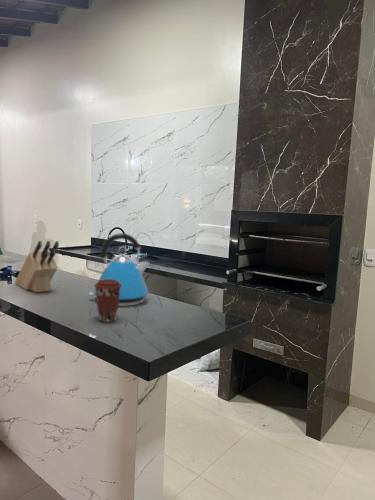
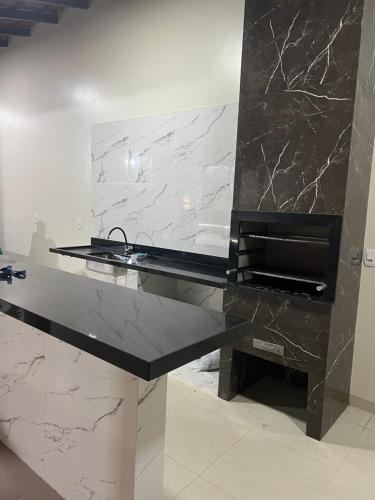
- knife block [14,240,60,293]
- kettle [88,232,150,307]
- coffee cup [93,279,122,323]
